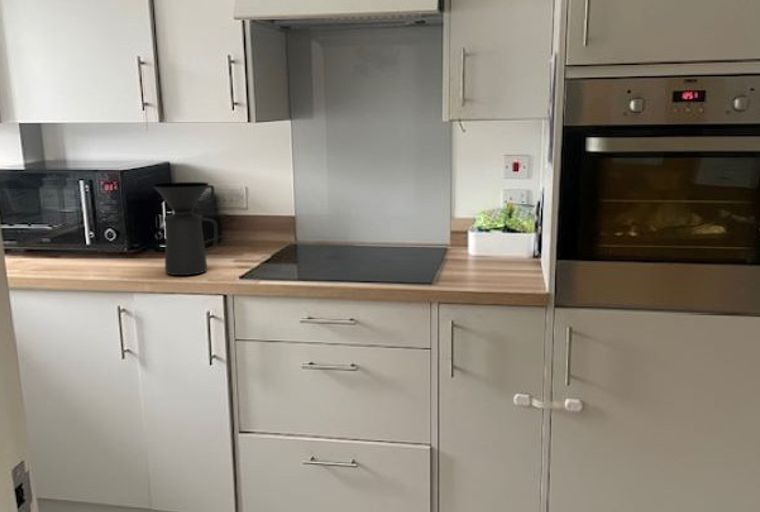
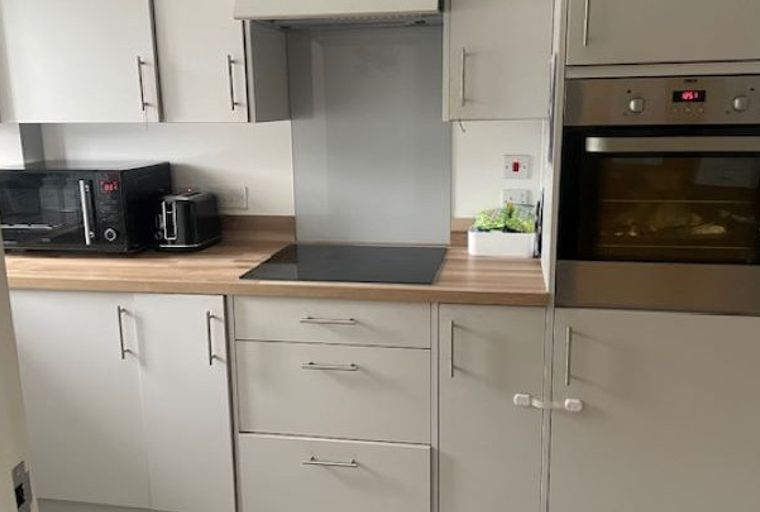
- coffee maker [153,181,219,276]
